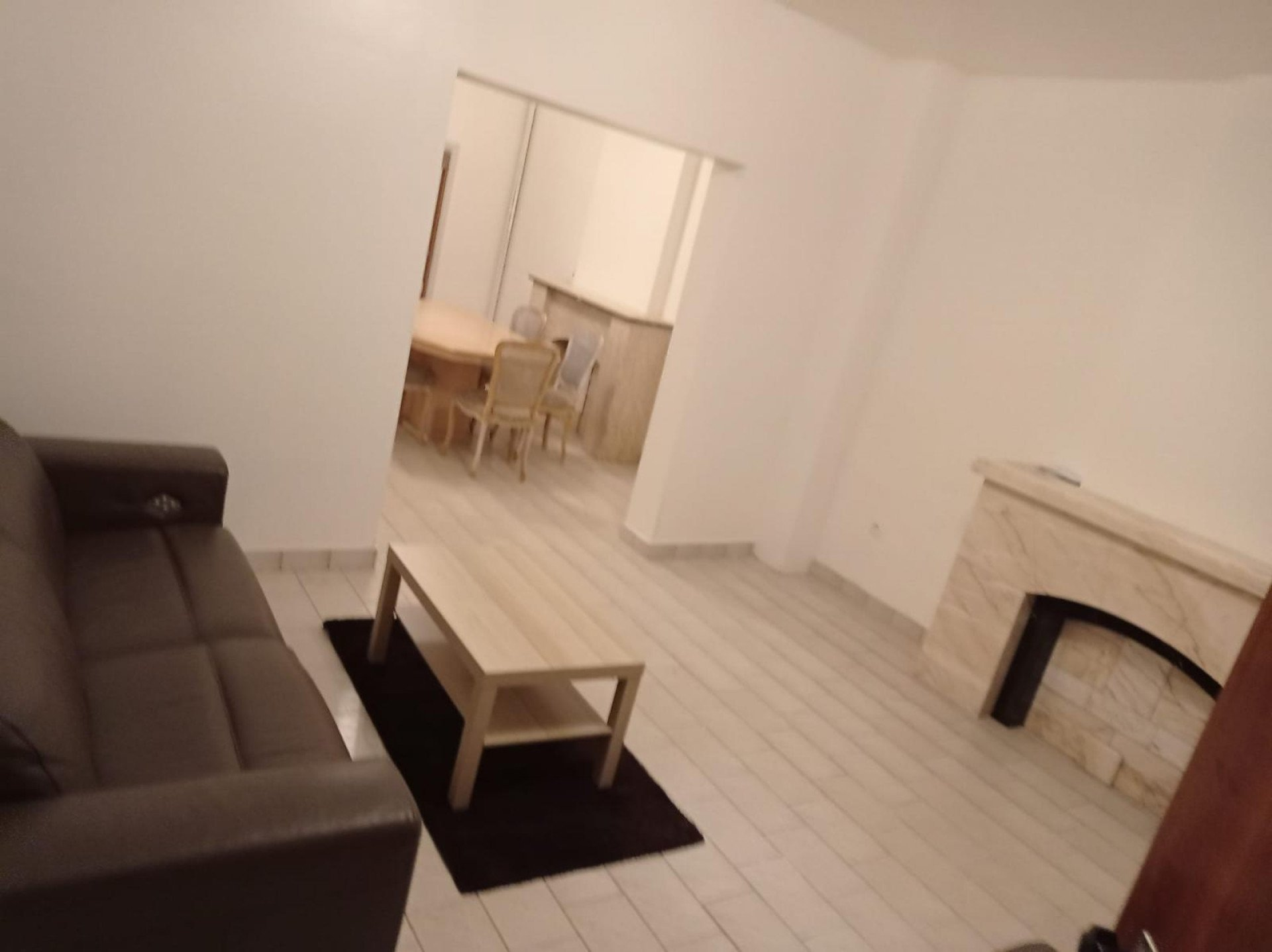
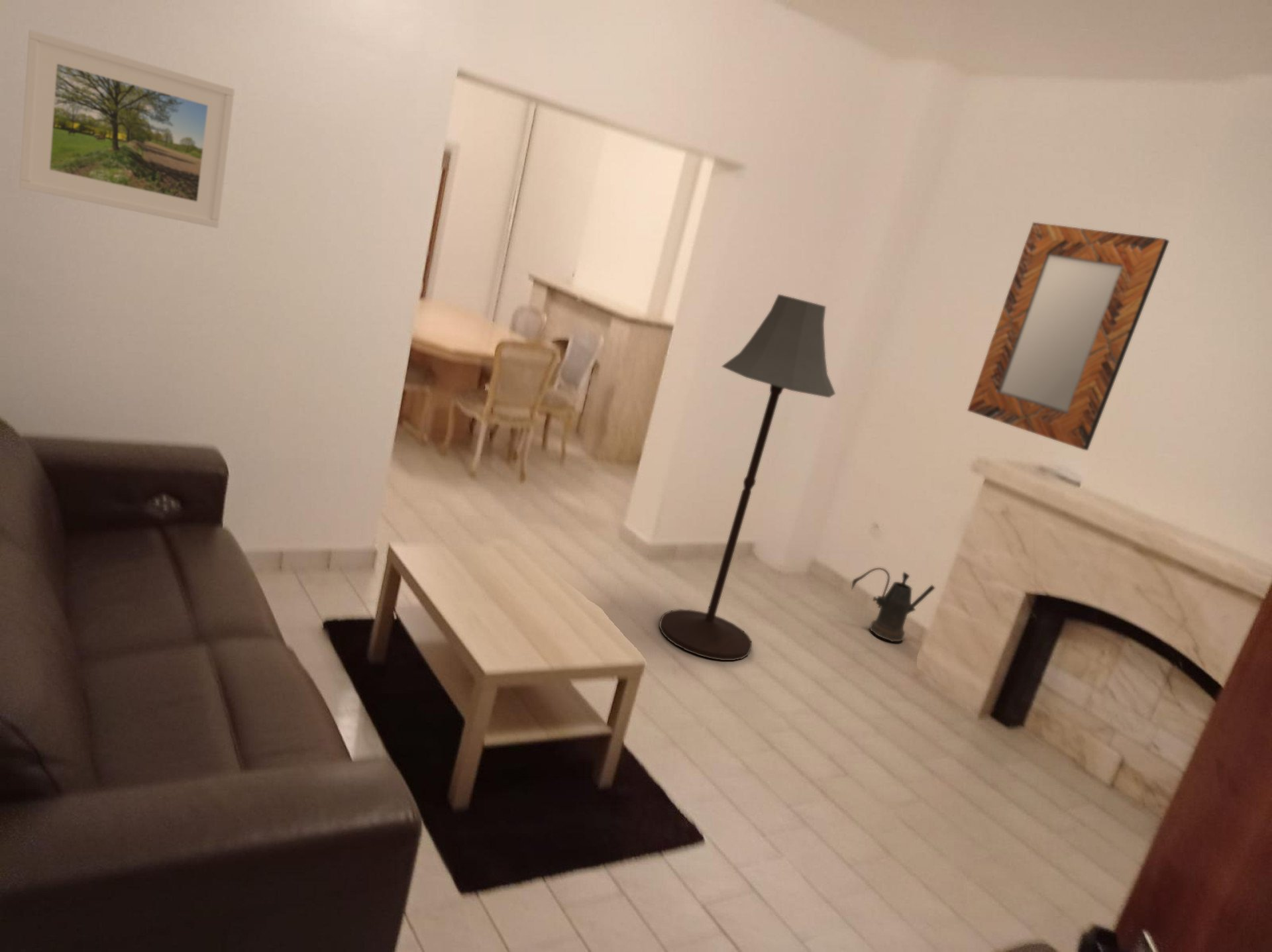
+ floor lamp [659,293,836,661]
+ home mirror [967,222,1170,451]
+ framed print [19,29,235,229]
+ watering can [851,567,936,643]
